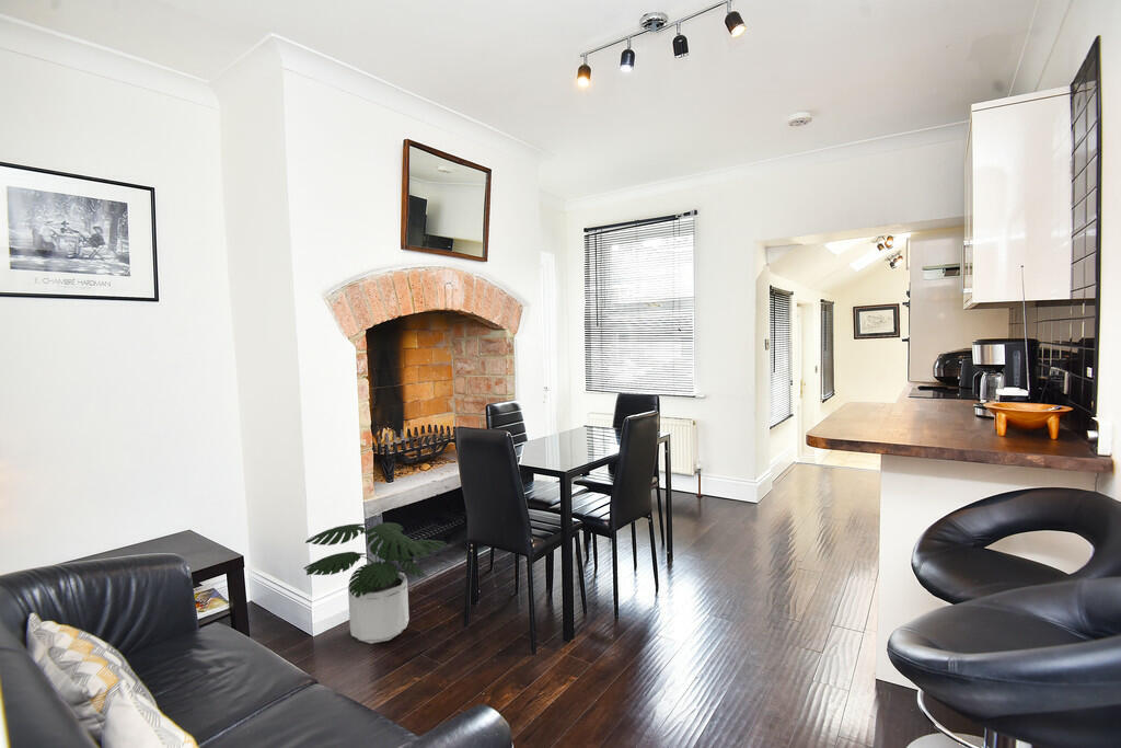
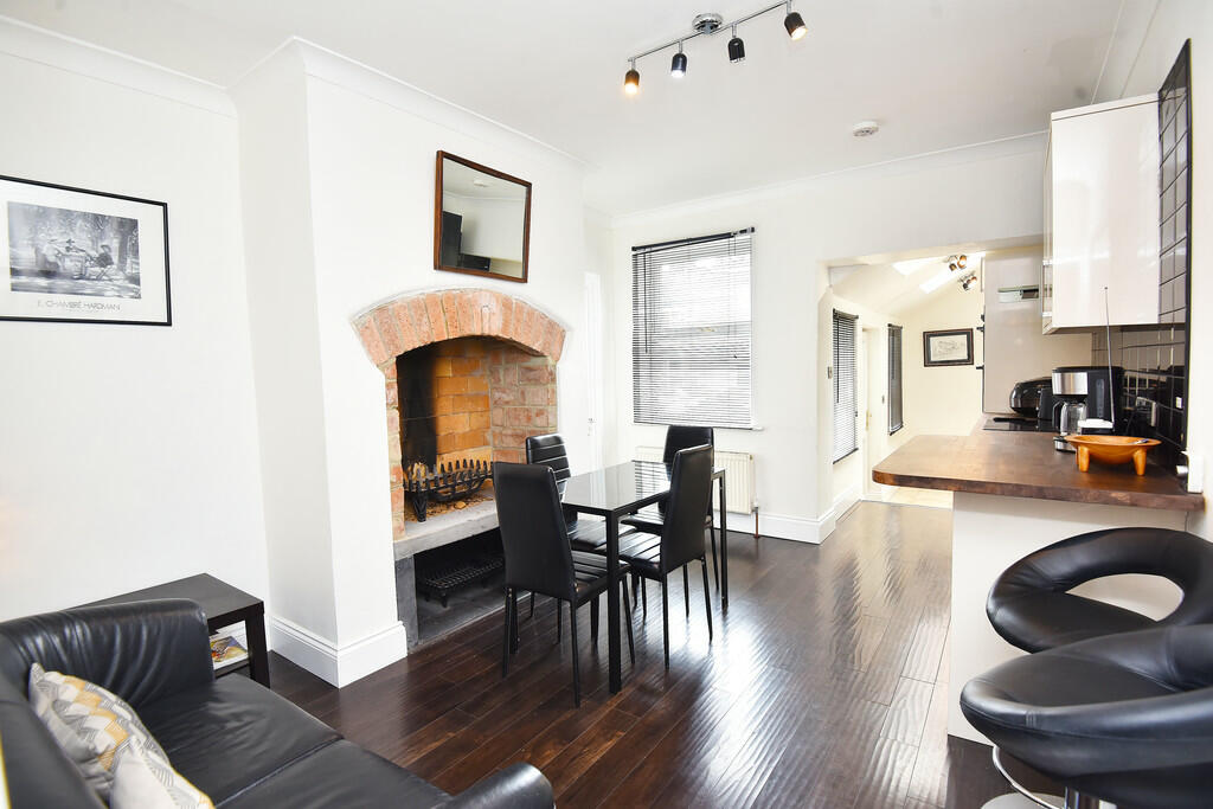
- potted plant [302,521,447,645]
